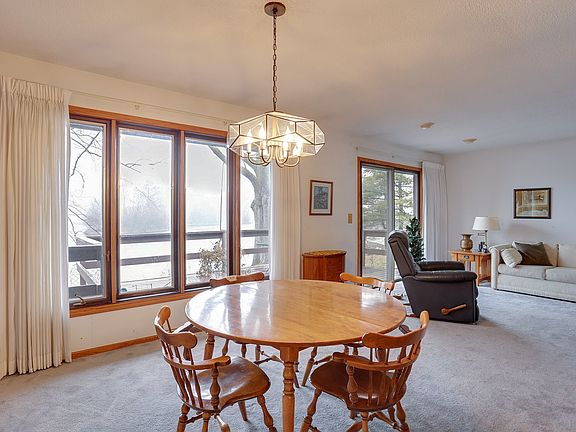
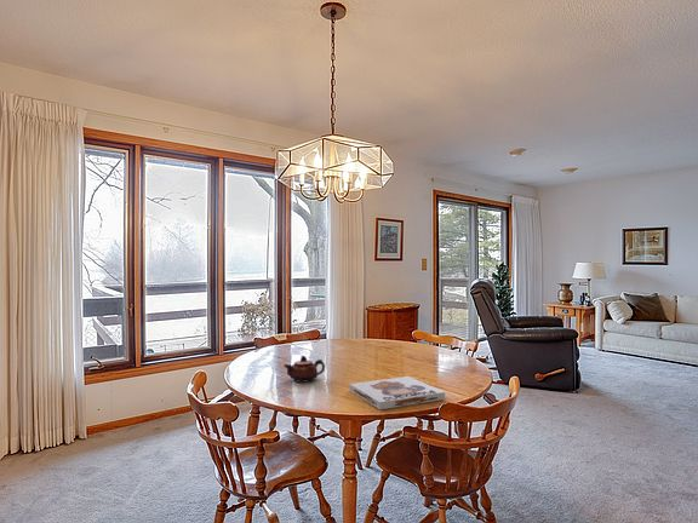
+ teapot [282,355,326,384]
+ board game [349,375,446,410]
